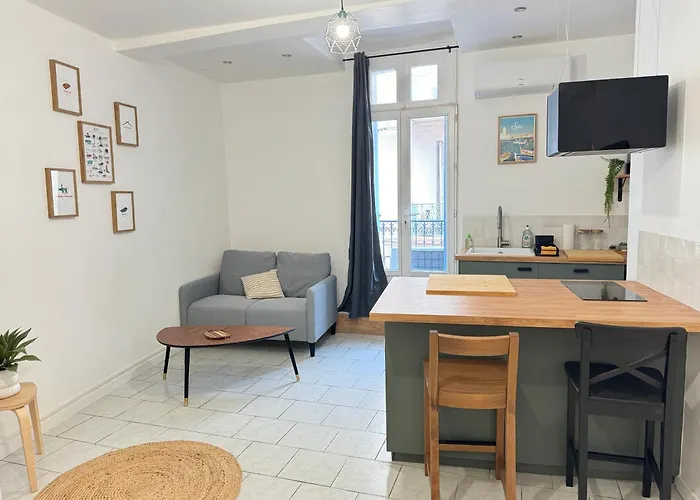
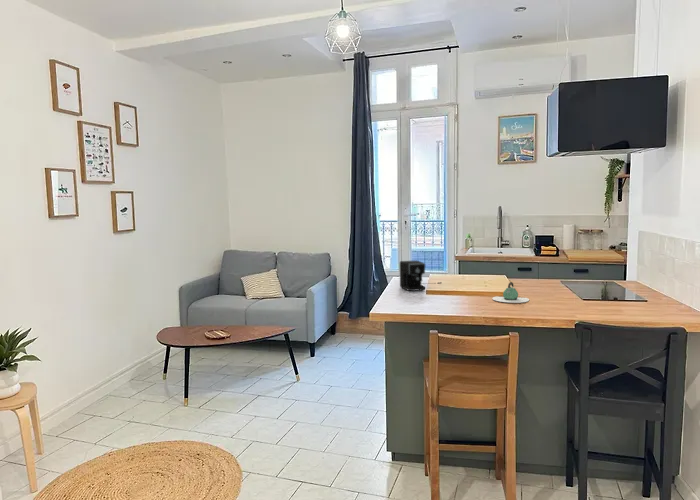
+ coffee maker [399,259,442,292]
+ teapot [491,281,530,304]
